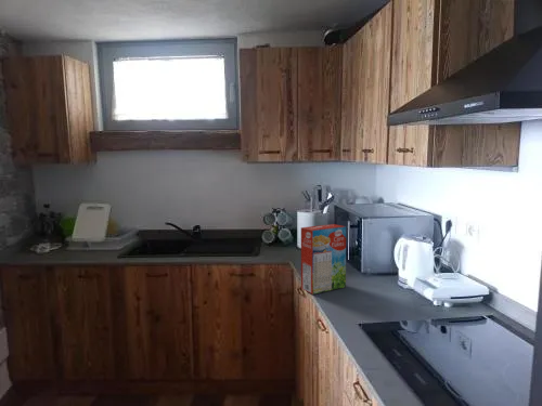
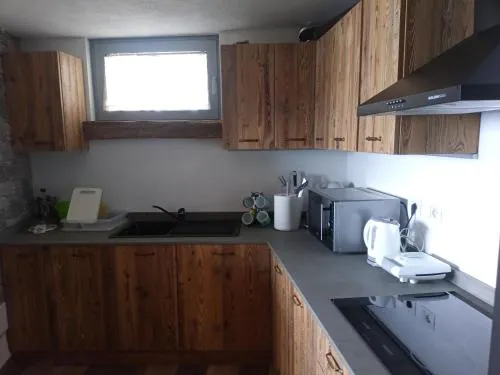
- cereal box [300,223,347,296]
